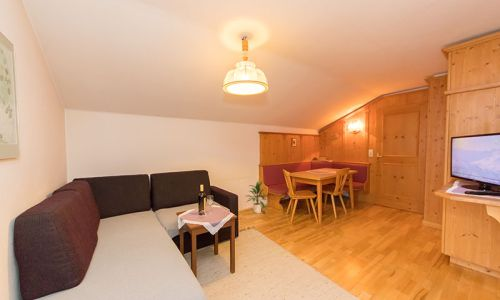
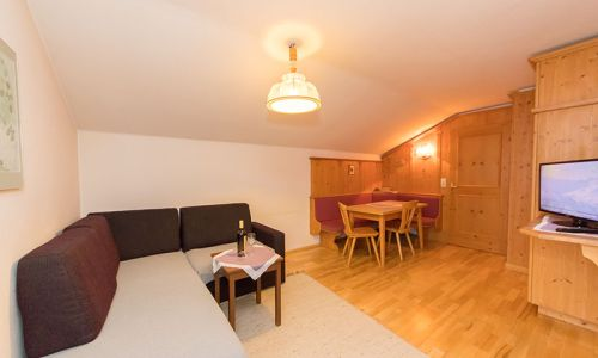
- indoor plant [244,180,267,214]
